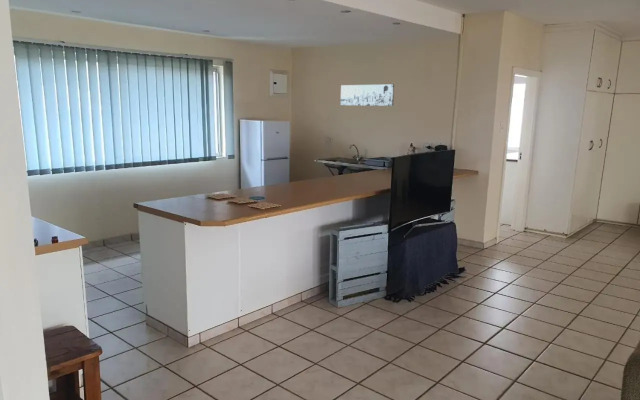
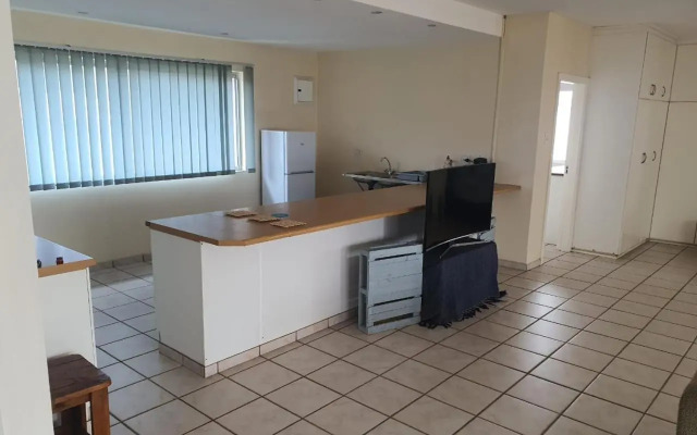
- wall art [340,83,395,107]
